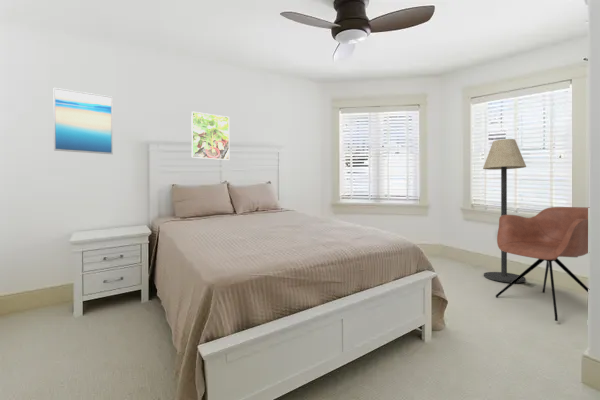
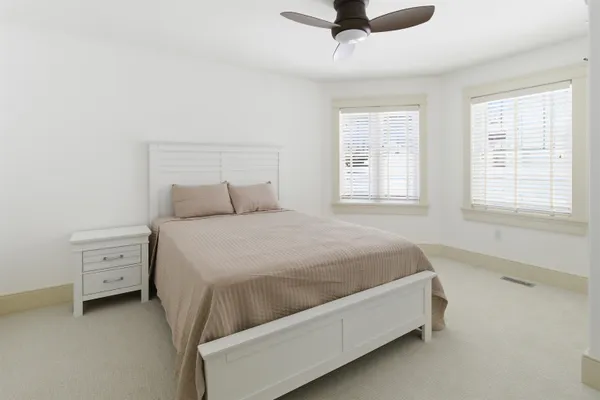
- wall art [53,87,114,155]
- floor lamp [482,138,527,284]
- armchair [495,206,589,322]
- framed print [190,110,230,161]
